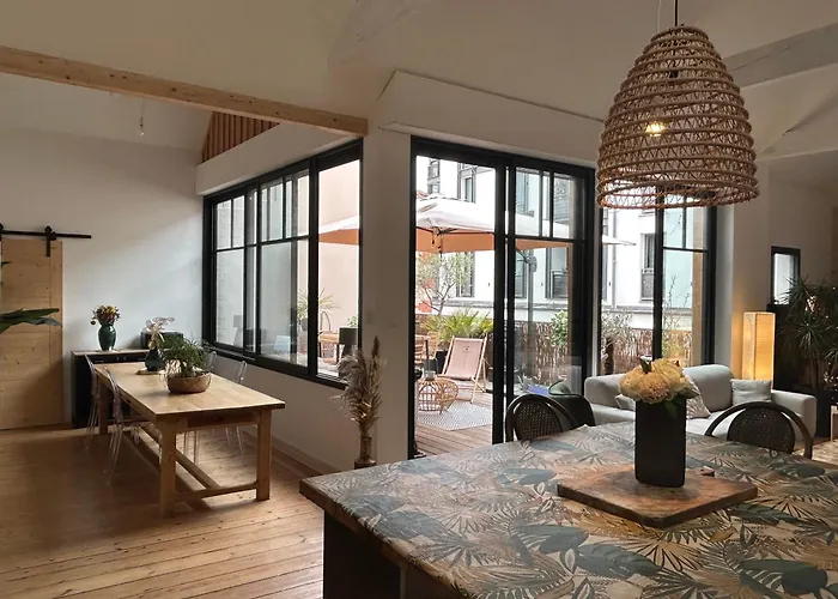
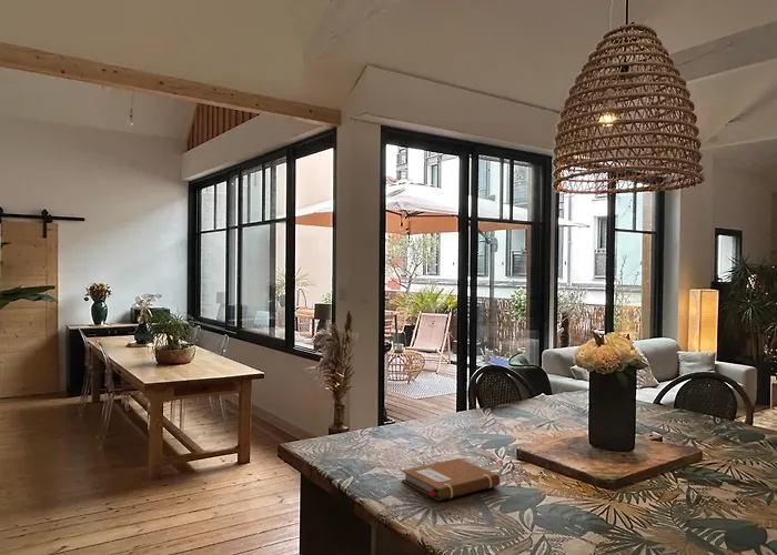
+ notebook [401,457,501,502]
